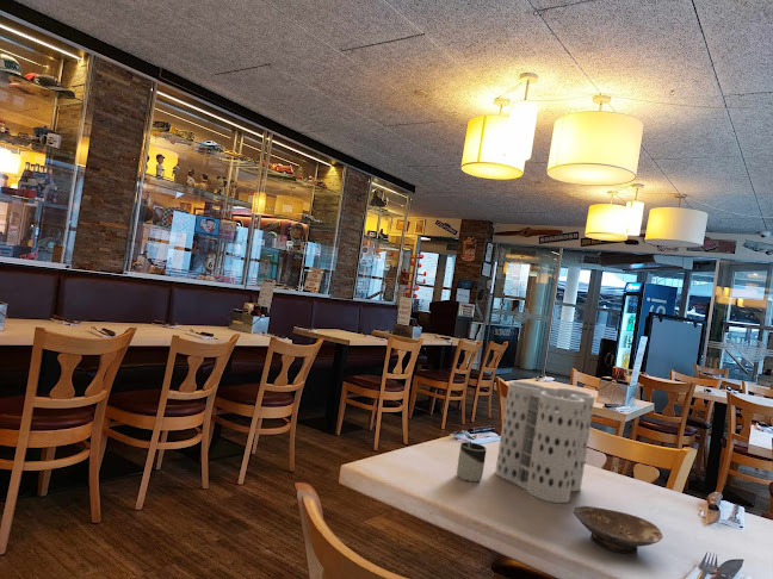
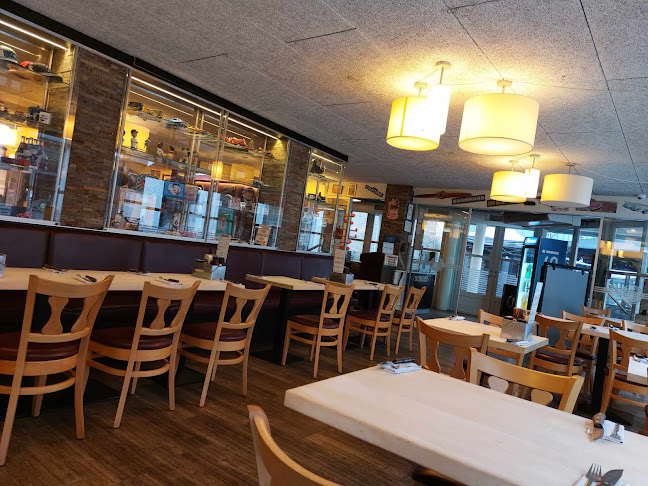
- cup [456,441,487,482]
- bowl [573,505,663,555]
- utensil holder [494,380,596,504]
